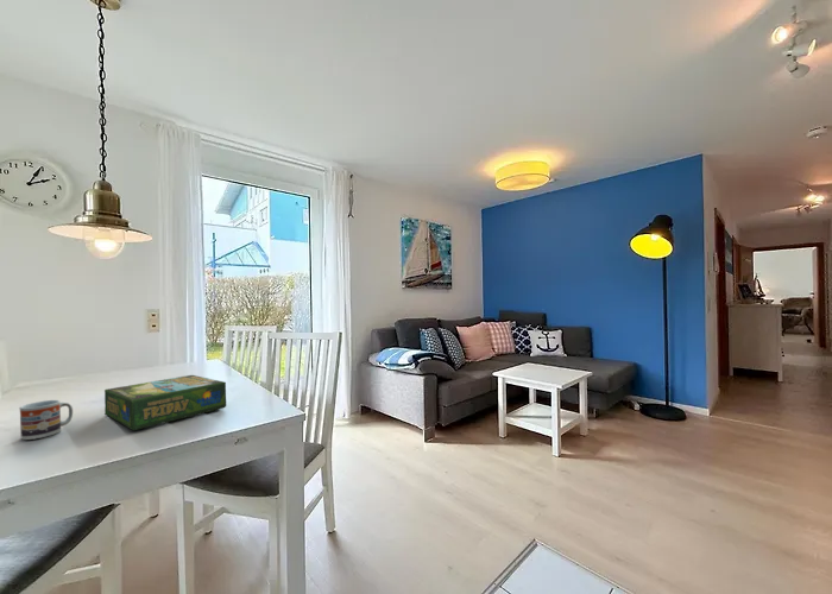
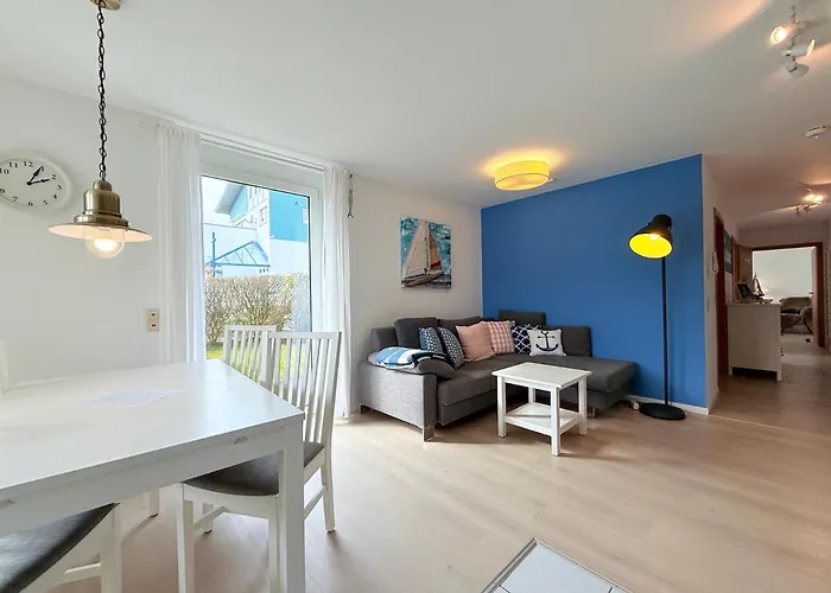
- board game [103,374,227,431]
- cup [18,399,74,441]
